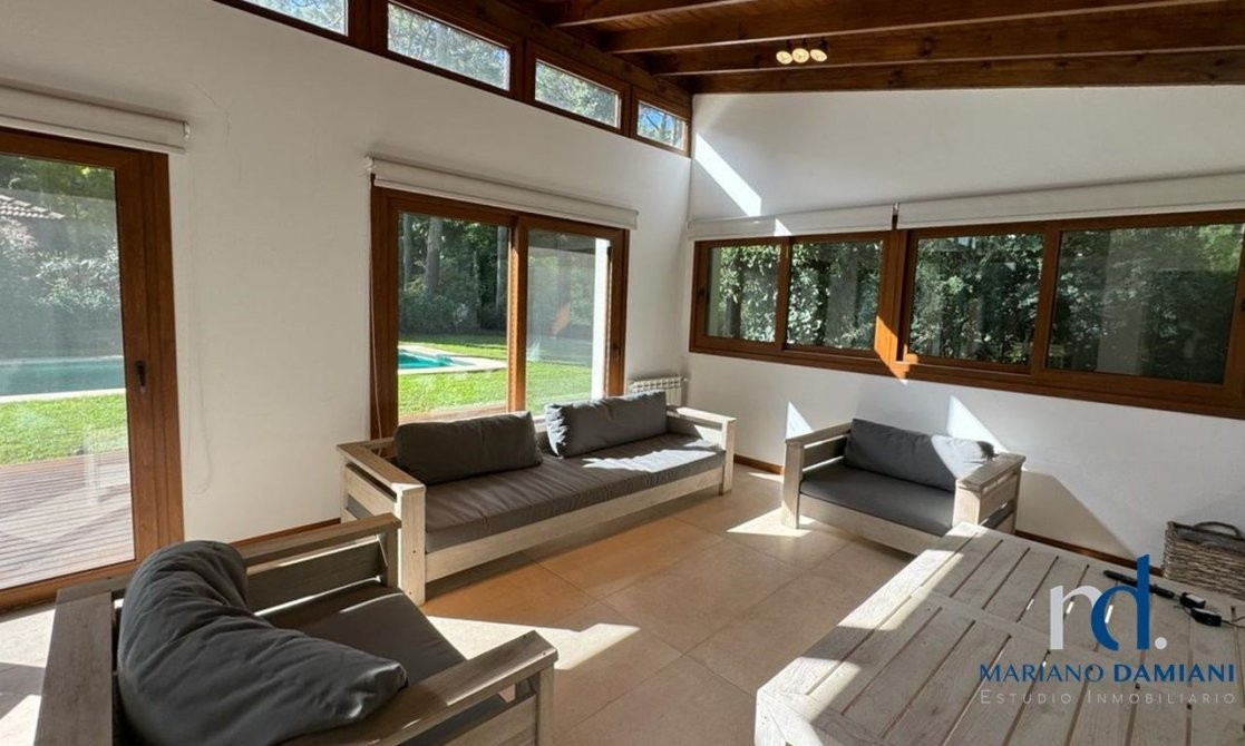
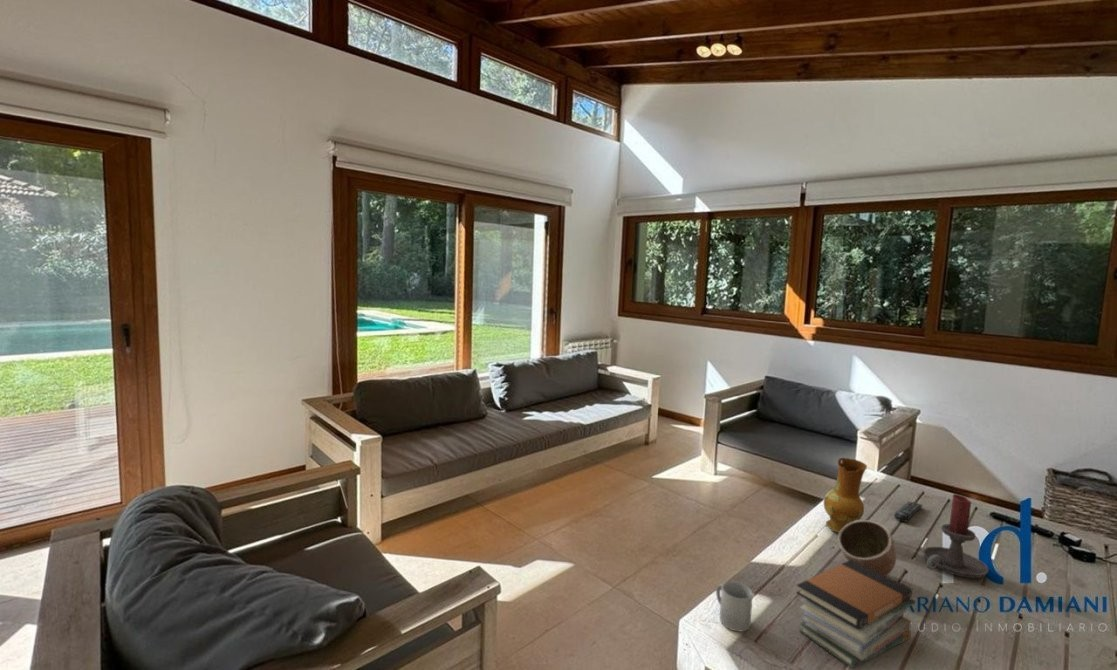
+ remote control [893,500,924,523]
+ mug [715,581,754,632]
+ decorative bowl [837,519,897,576]
+ ceramic jug [823,457,868,534]
+ book stack [795,560,916,669]
+ candle holder [922,493,990,579]
